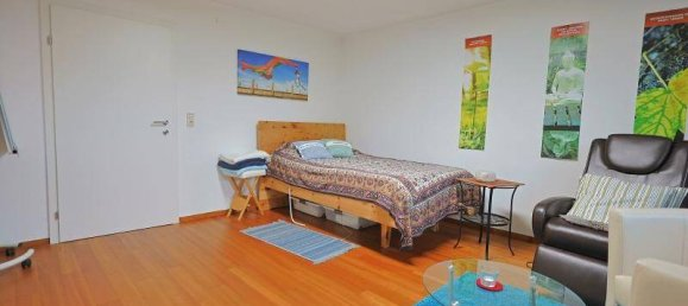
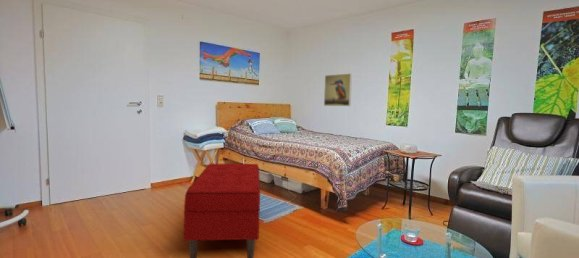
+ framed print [323,72,353,107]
+ bench [183,163,261,258]
